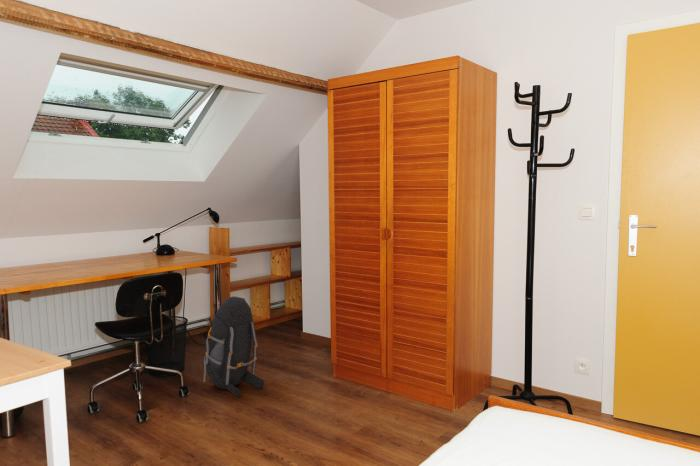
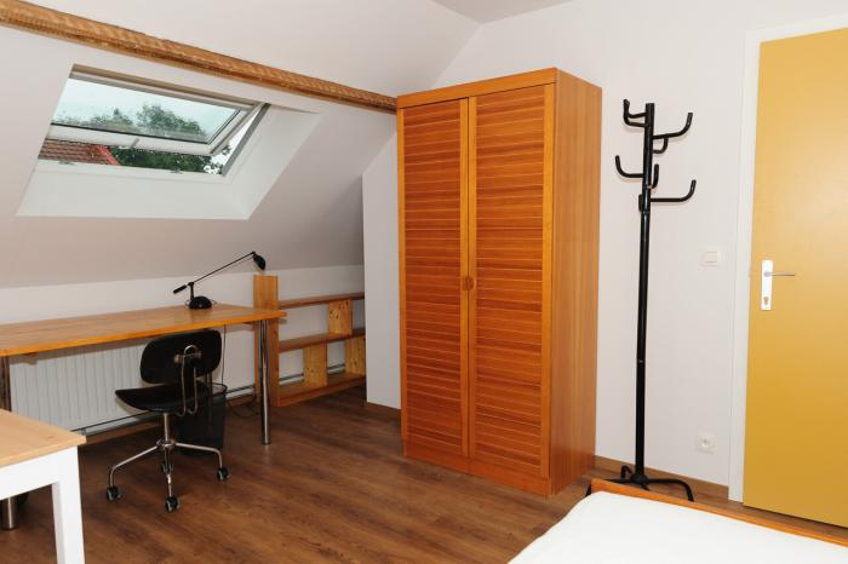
- backpack [202,295,265,399]
